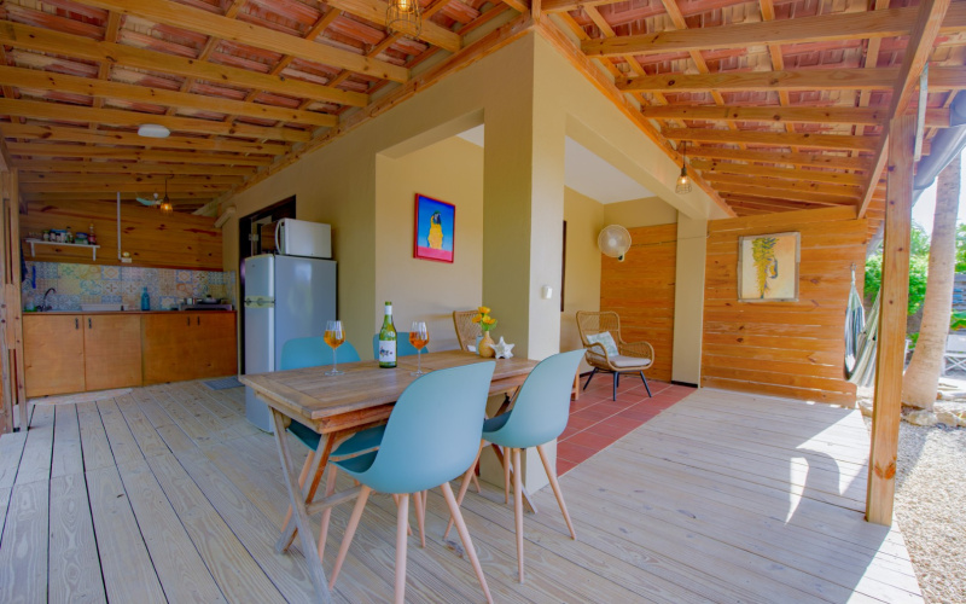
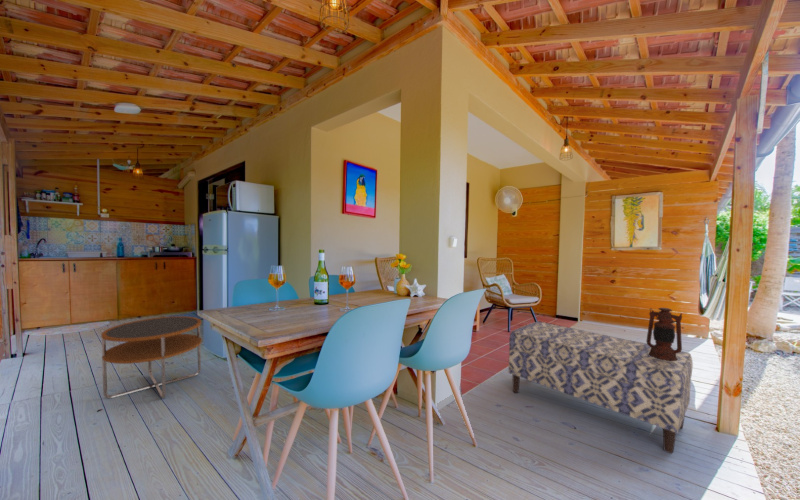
+ bench [508,320,694,454]
+ lantern [645,307,683,361]
+ side table [100,315,203,400]
